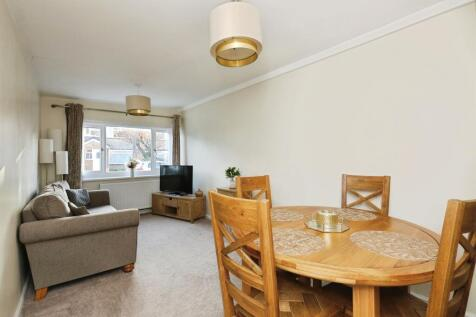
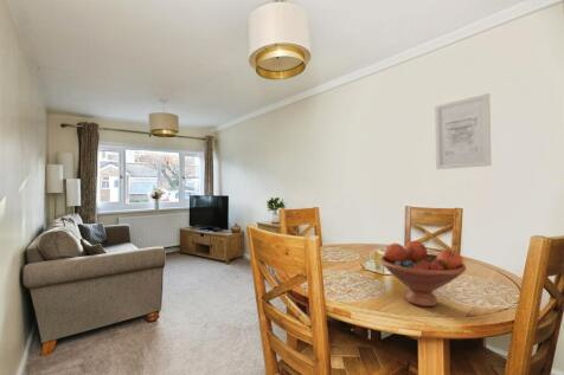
+ wall art [434,92,492,170]
+ fruit bowl [379,240,467,308]
